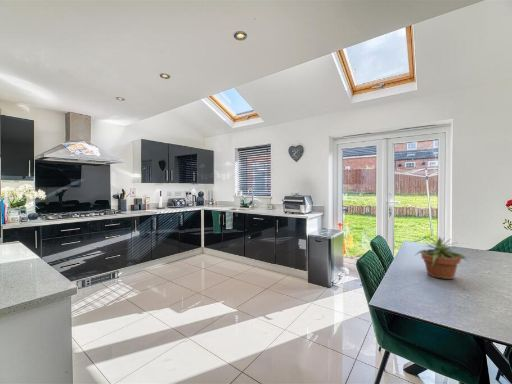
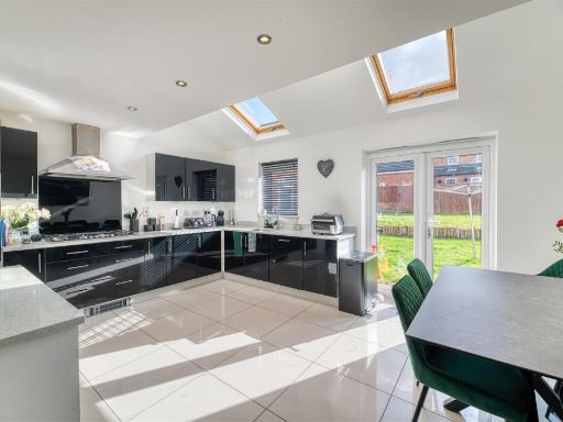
- potted plant [415,235,470,280]
